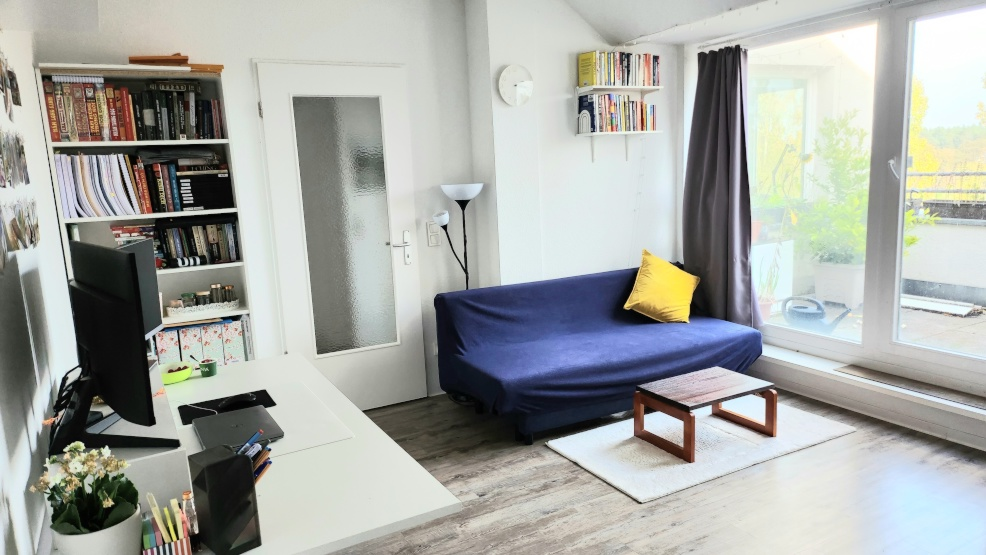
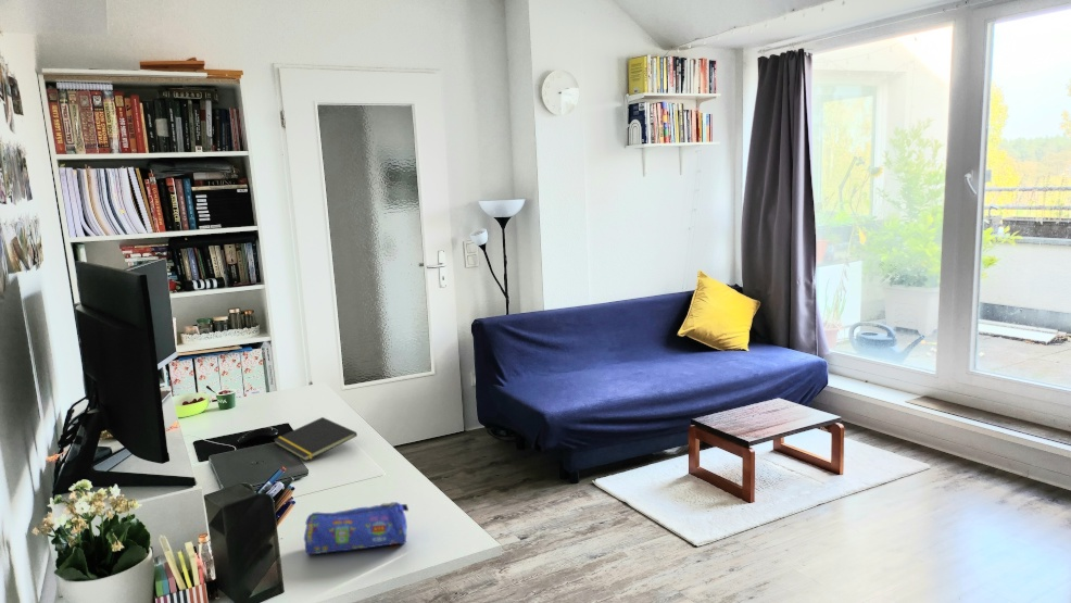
+ pencil case [303,501,410,555]
+ notepad [273,416,358,462]
